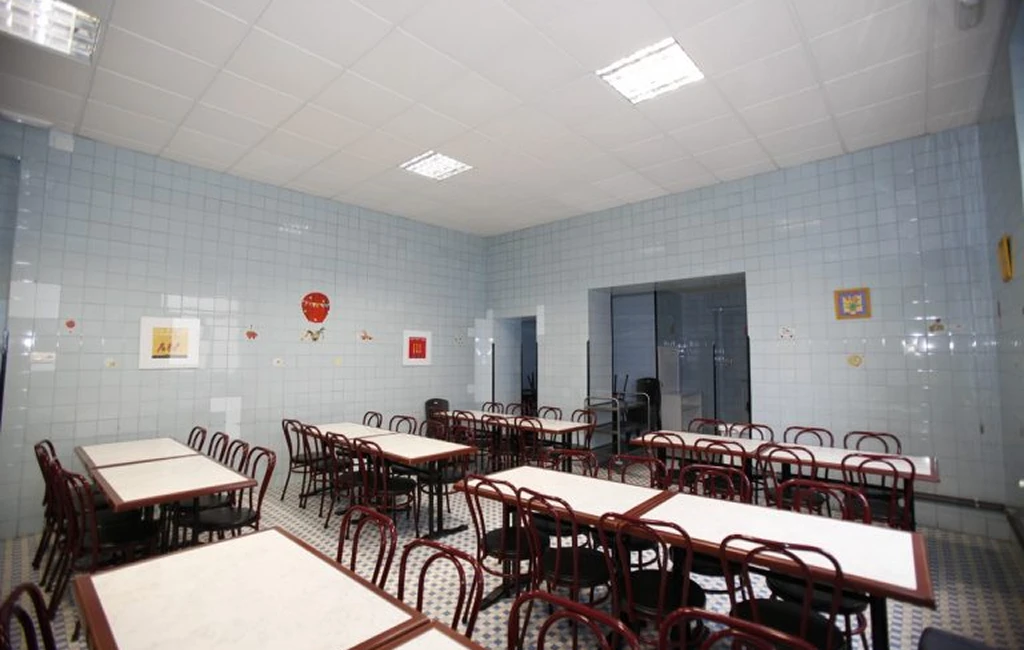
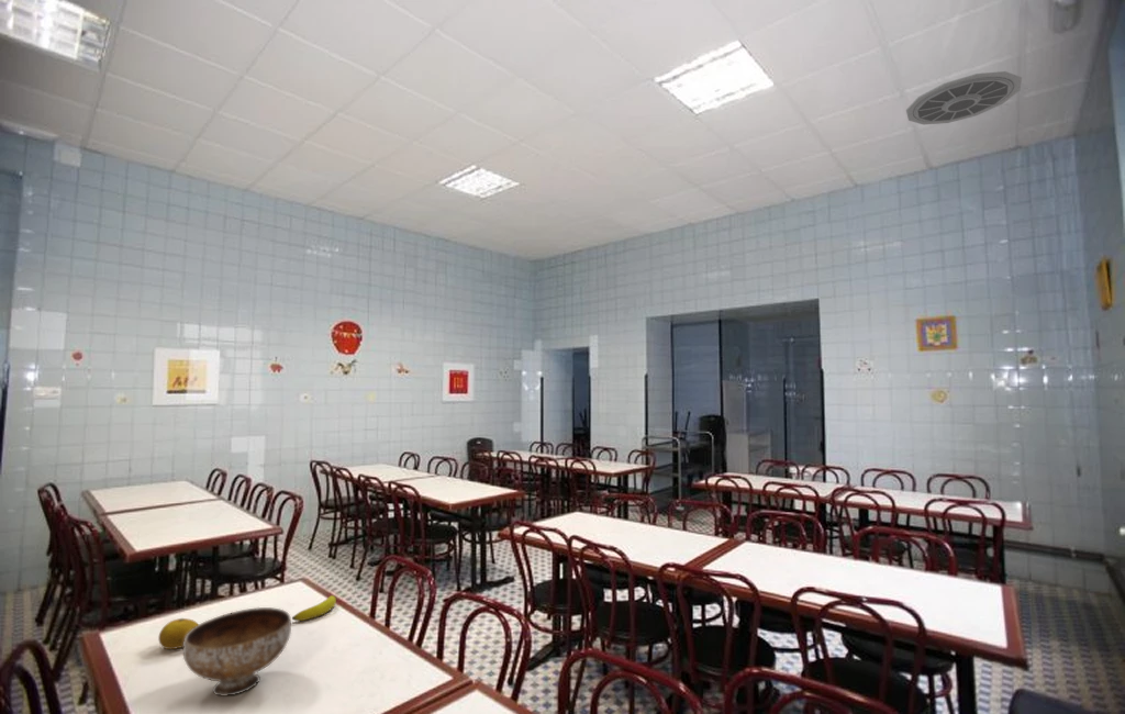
+ bowl [182,606,292,698]
+ banana [291,594,337,622]
+ fruit [157,617,199,650]
+ ceiling vent [905,70,1023,126]
